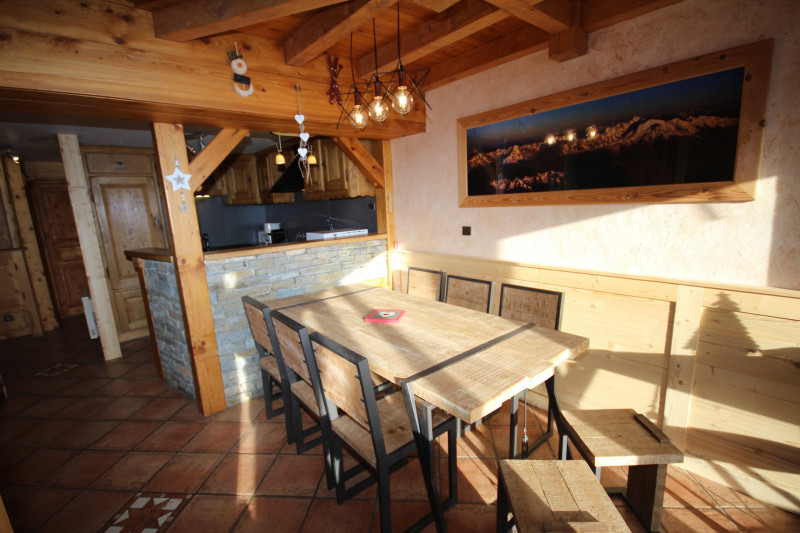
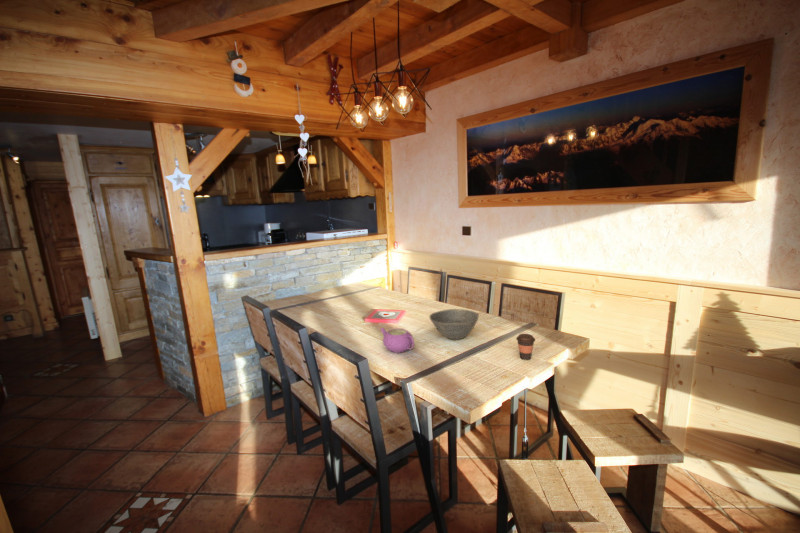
+ bowl [428,308,480,340]
+ teapot [379,327,415,354]
+ coffee cup [515,333,536,361]
